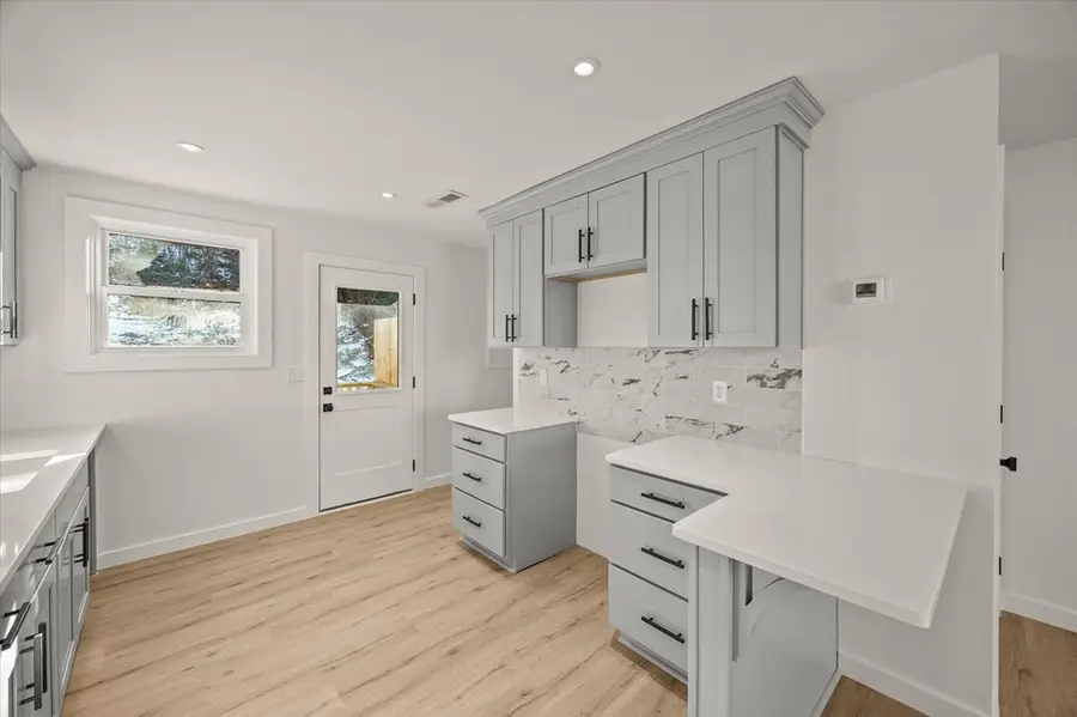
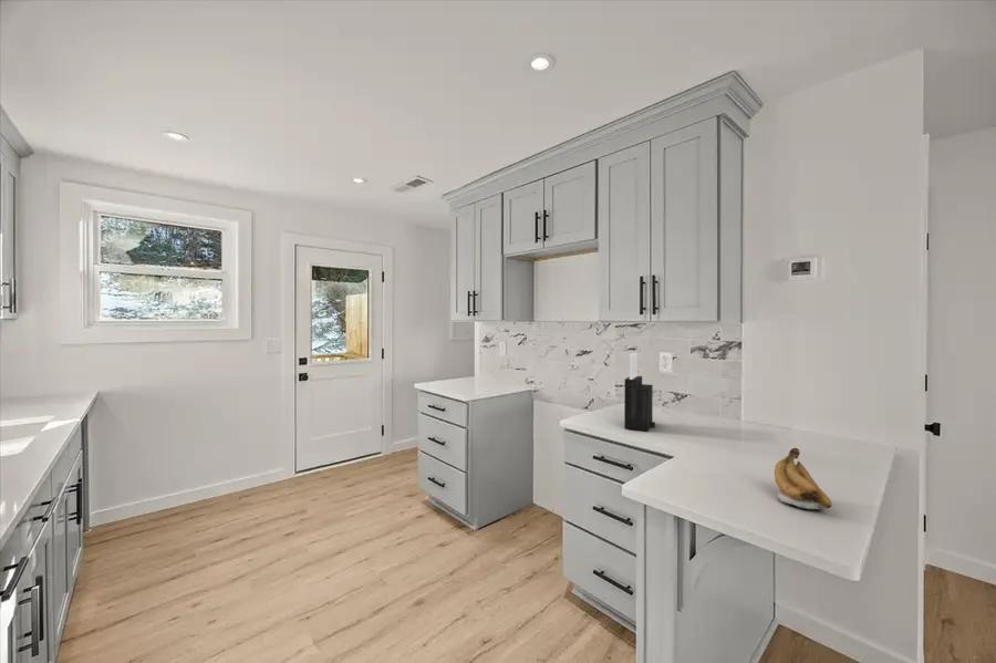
+ banana [774,447,833,511]
+ knife block [623,352,656,432]
